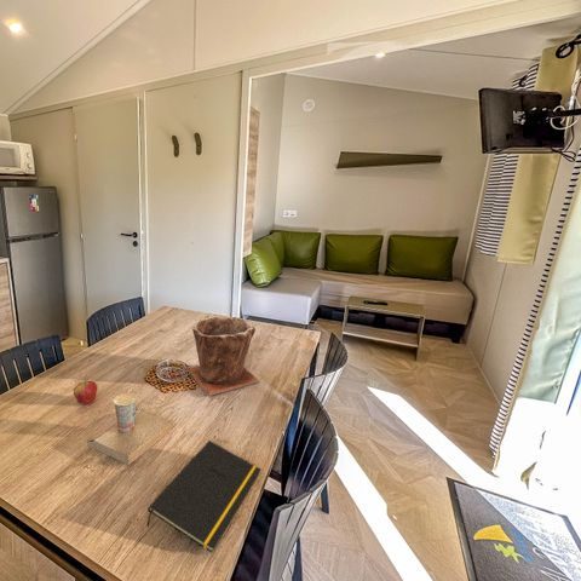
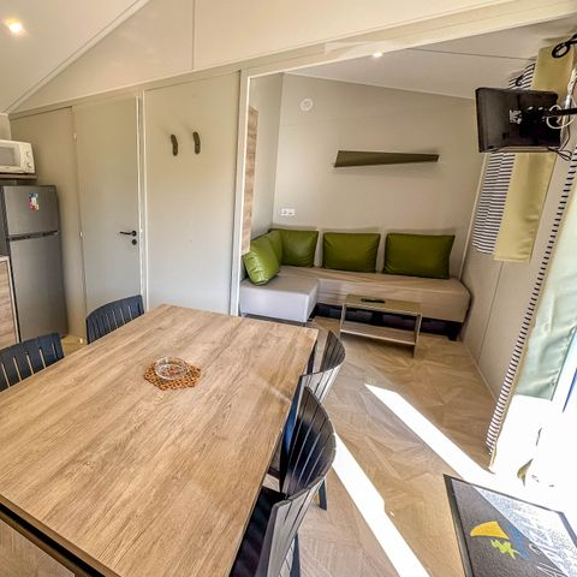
- notepad [146,439,261,554]
- plant pot [186,315,260,397]
- cup [86,391,174,466]
- fruit [73,373,98,405]
